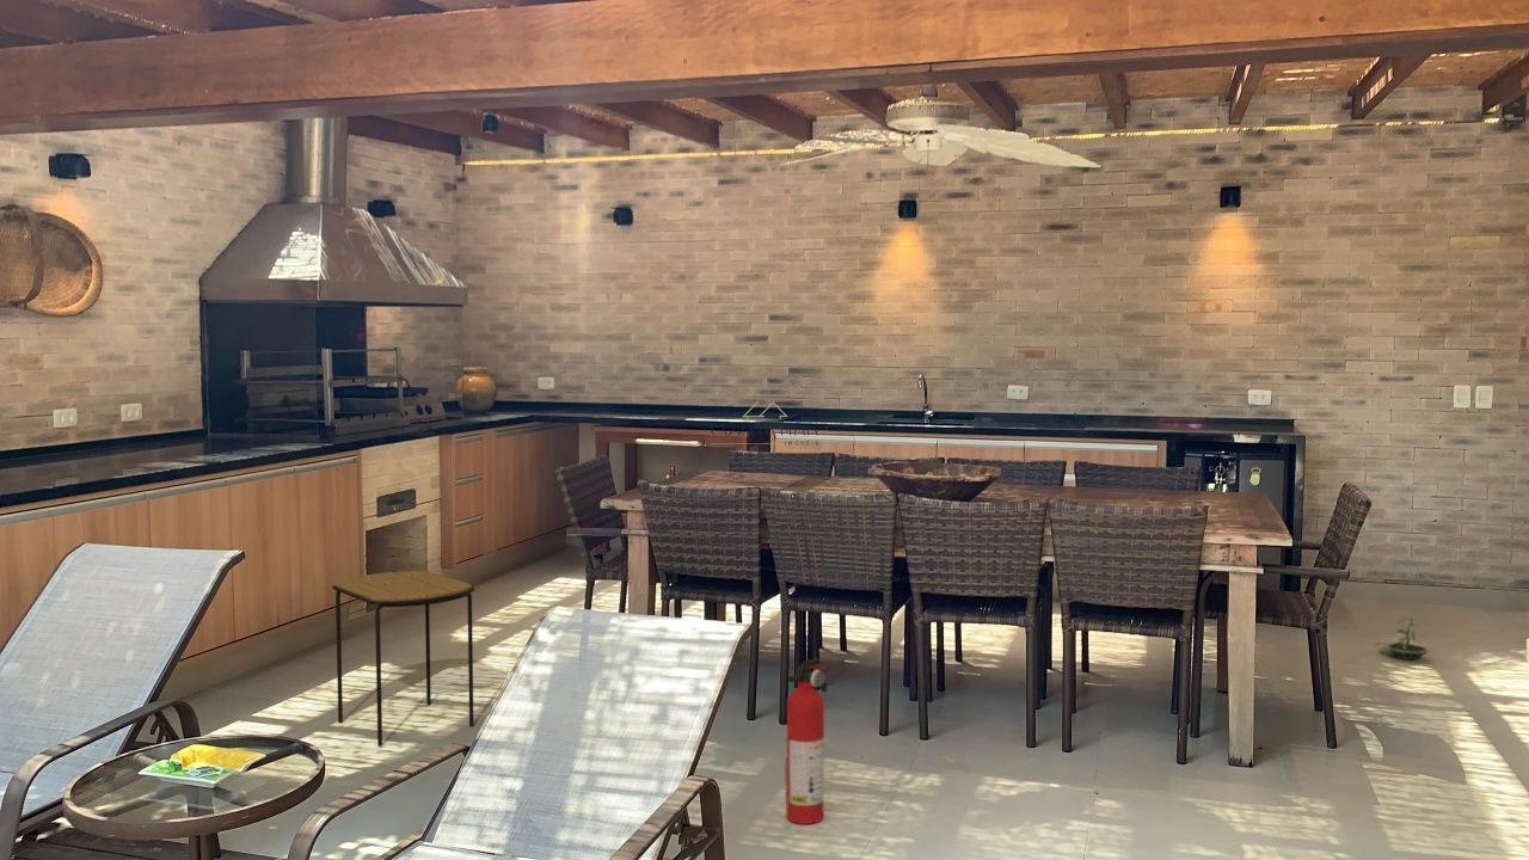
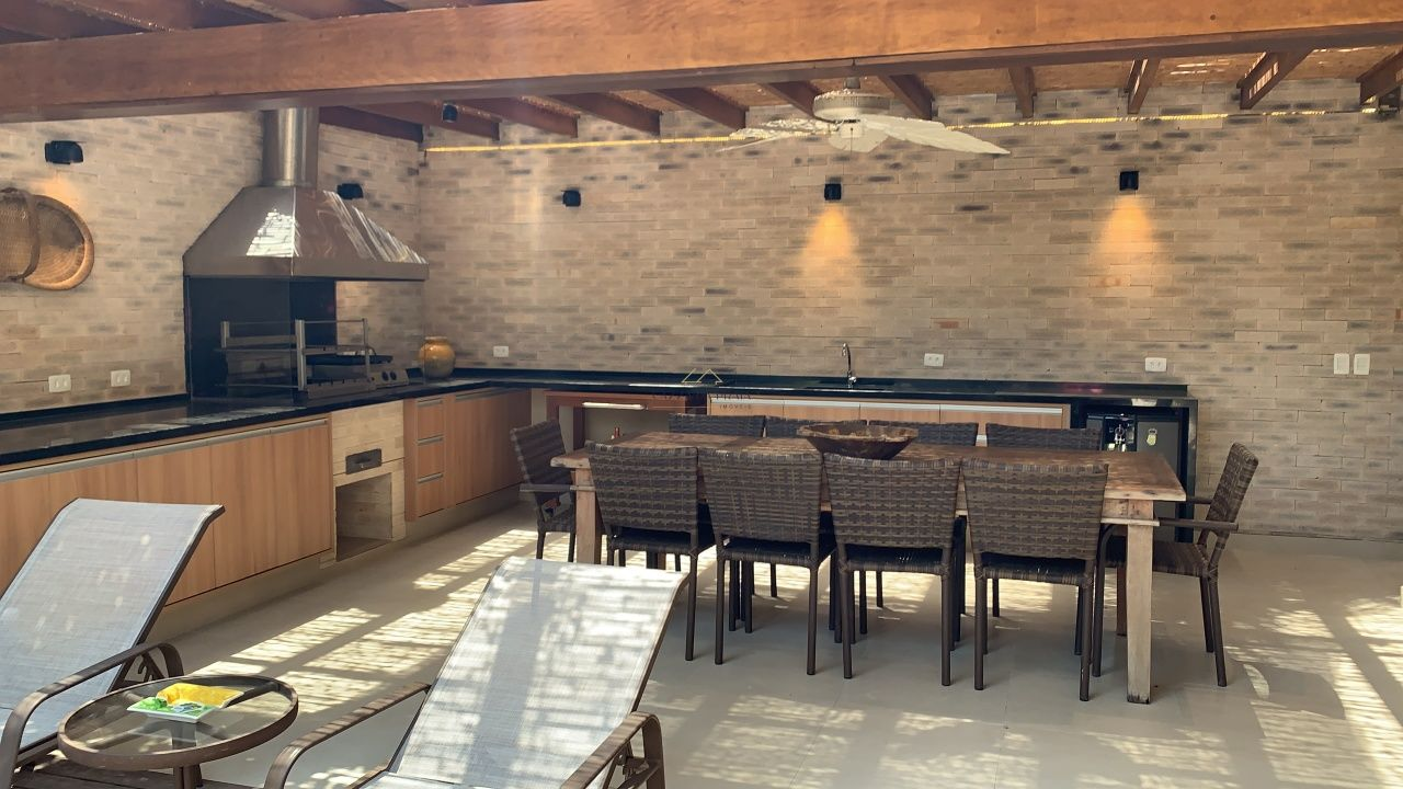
- side table [331,570,475,747]
- terrarium [1383,616,1431,661]
- fire extinguisher [785,657,828,825]
